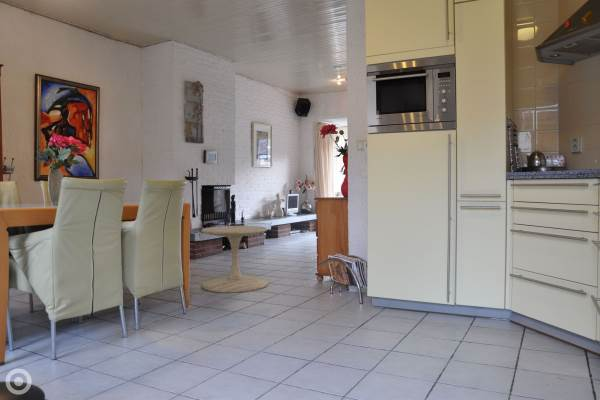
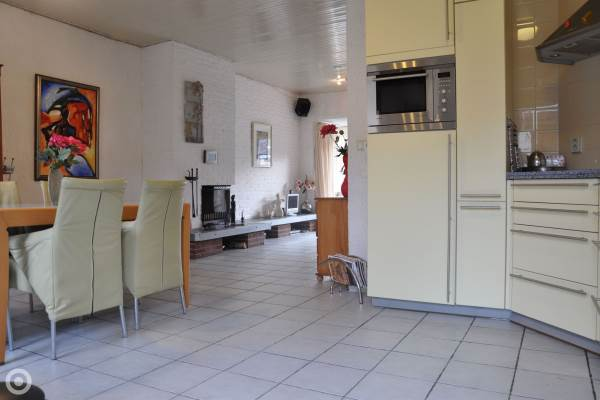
- side table [200,225,269,294]
